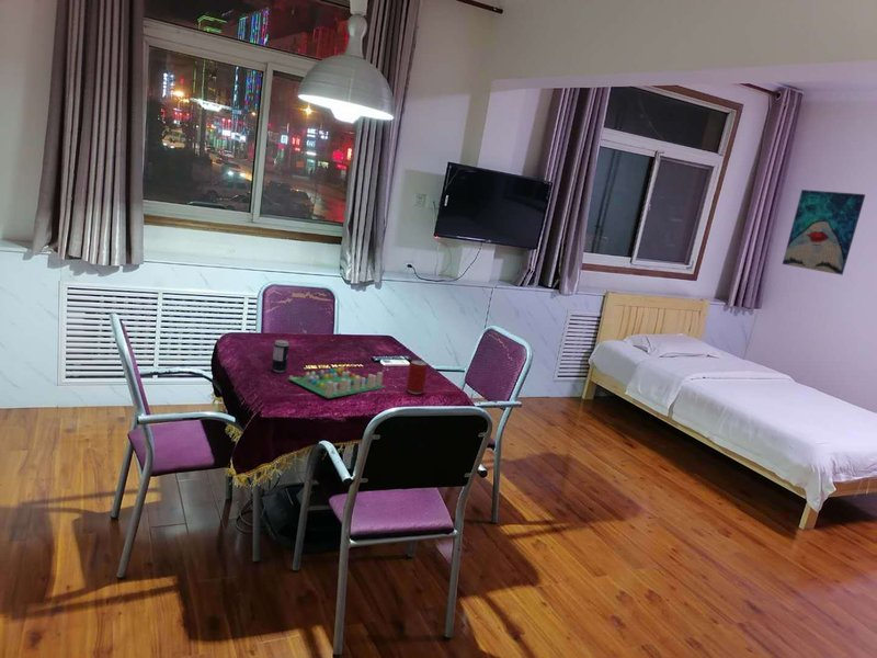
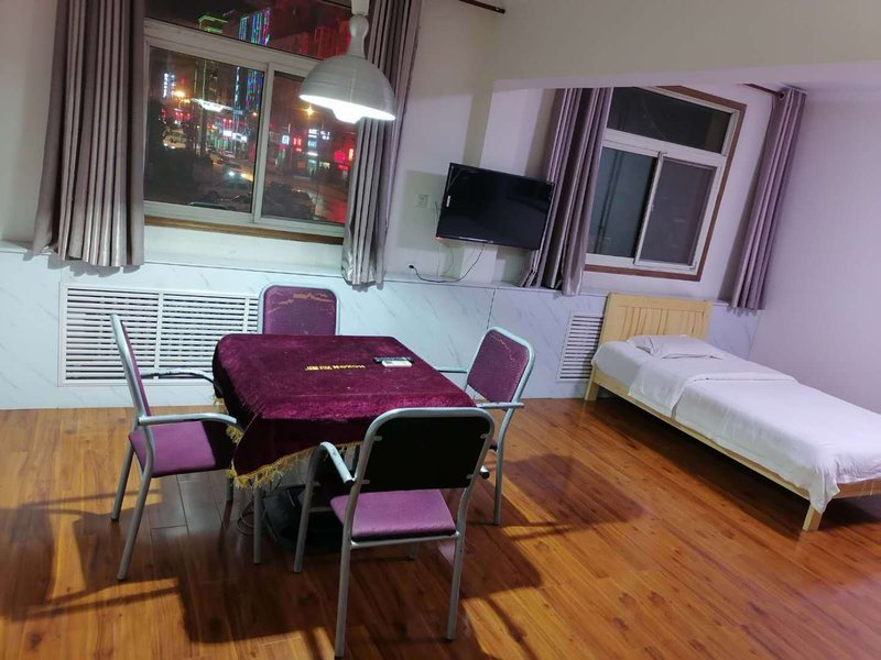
- board game [287,365,388,399]
- beer can [406,360,429,395]
- beverage can [271,339,291,373]
- wall art [782,189,866,276]
